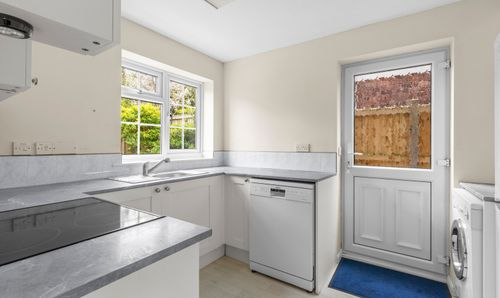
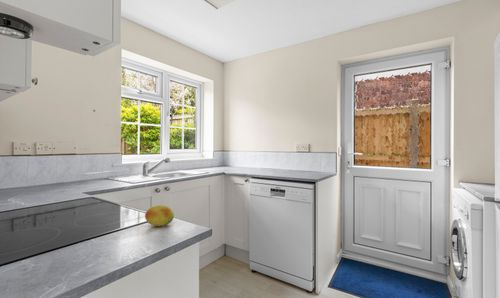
+ fruit [144,204,175,227]
